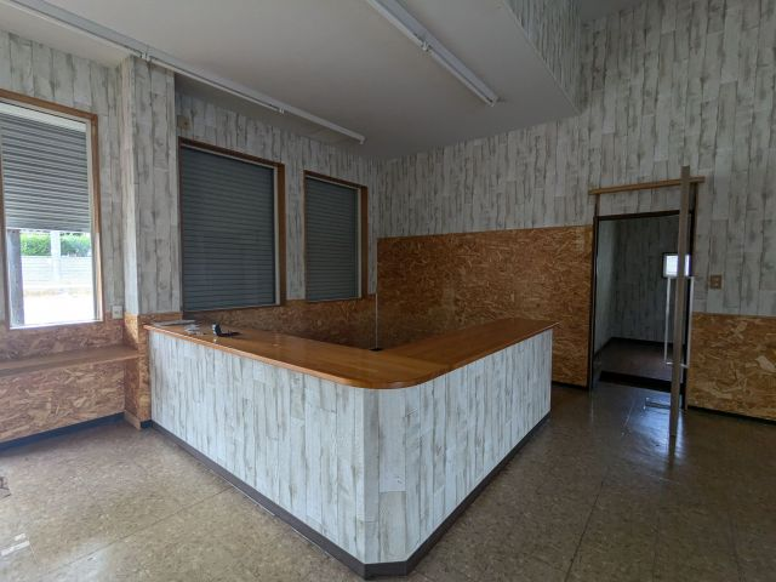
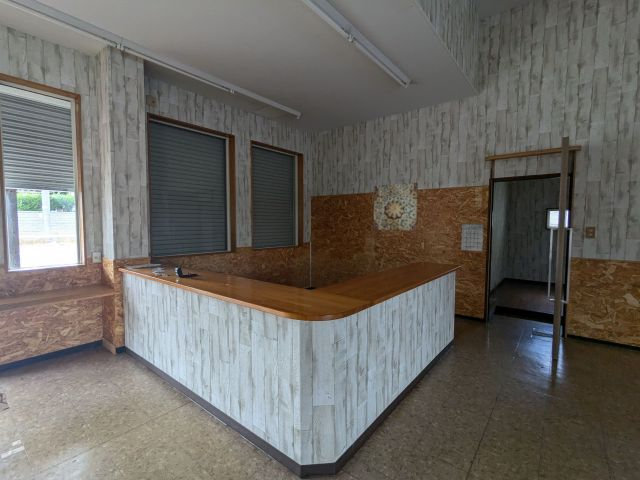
+ wall art [373,182,419,232]
+ calendar [460,215,485,252]
